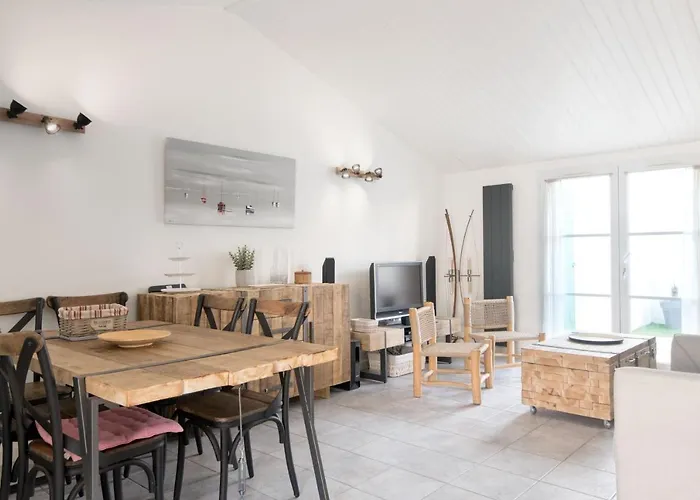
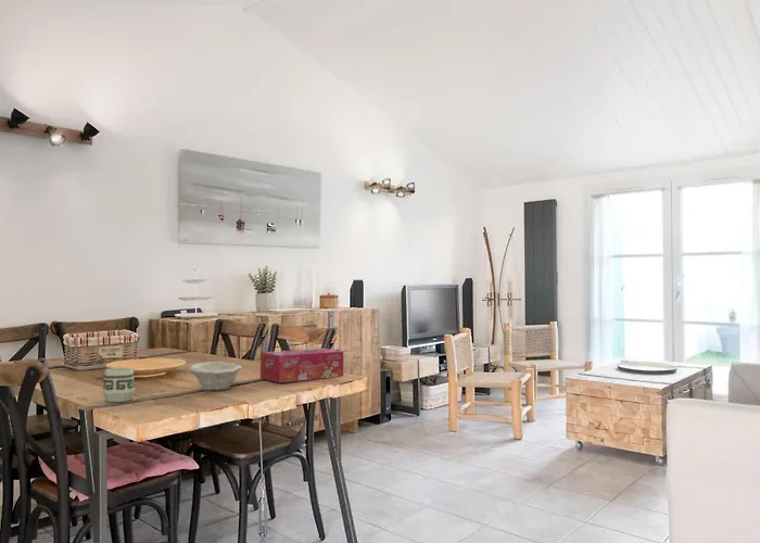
+ bowl [188,361,242,391]
+ tissue box [259,348,344,383]
+ cup [101,367,137,403]
